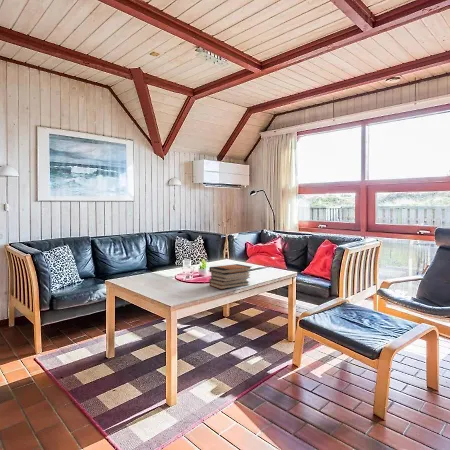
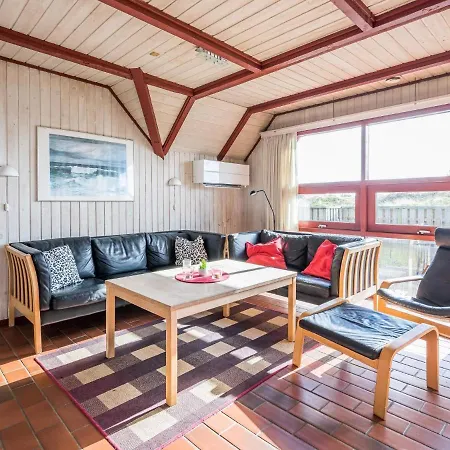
- book stack [208,263,253,290]
